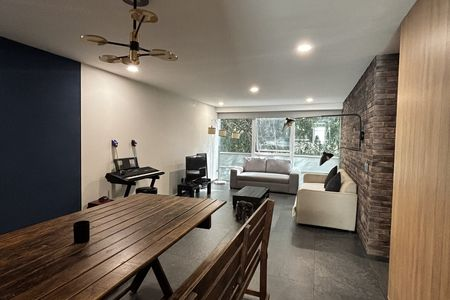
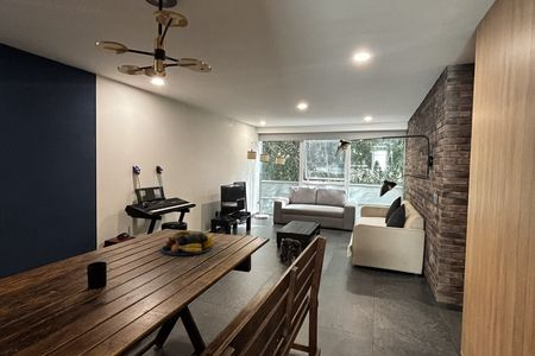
+ fruit bowl [160,229,214,256]
